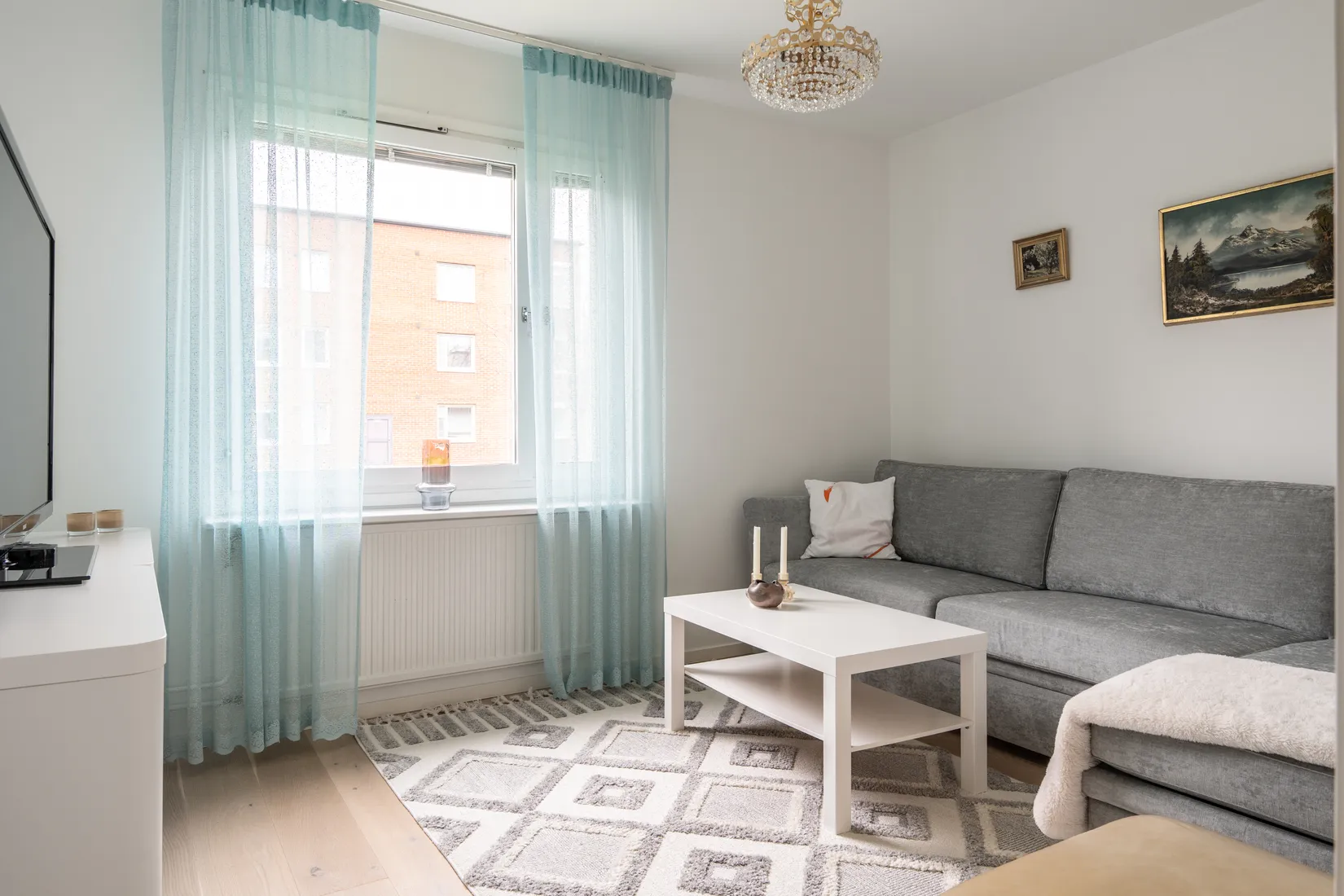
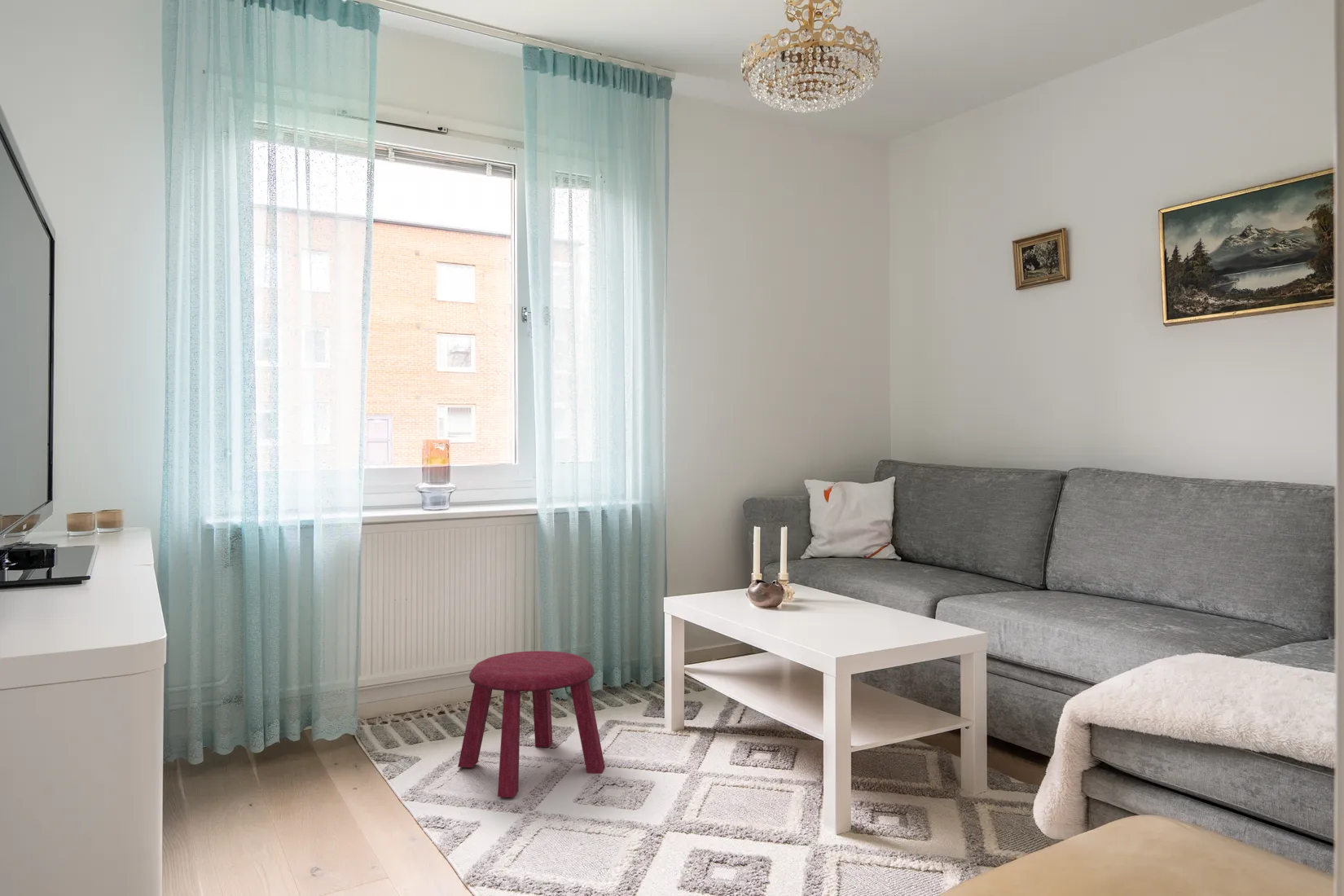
+ stool [457,650,606,798]
